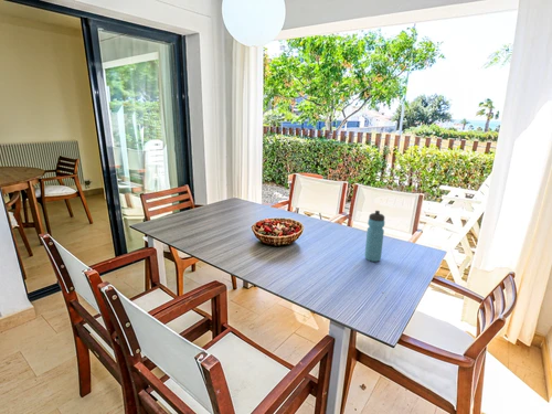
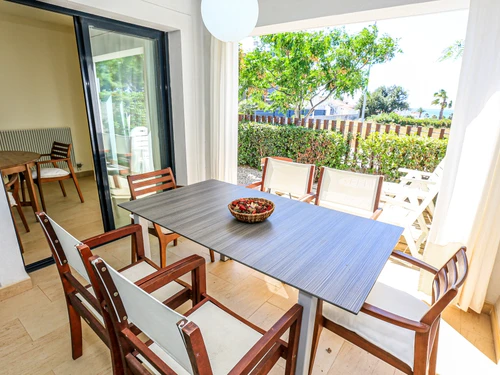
- water bottle [364,210,386,263]
